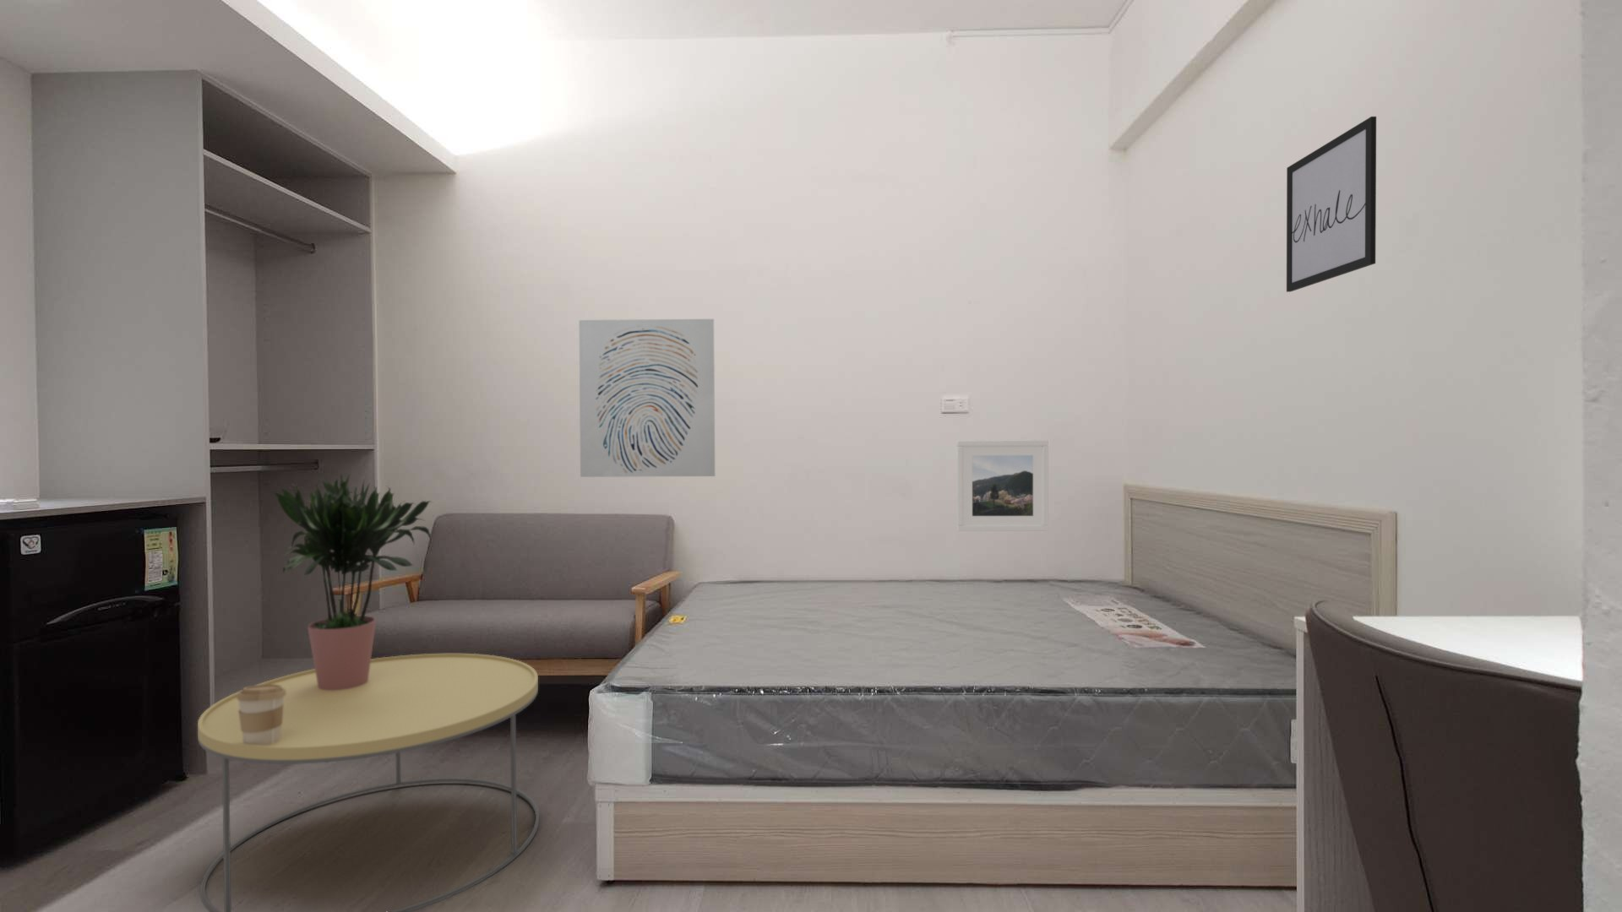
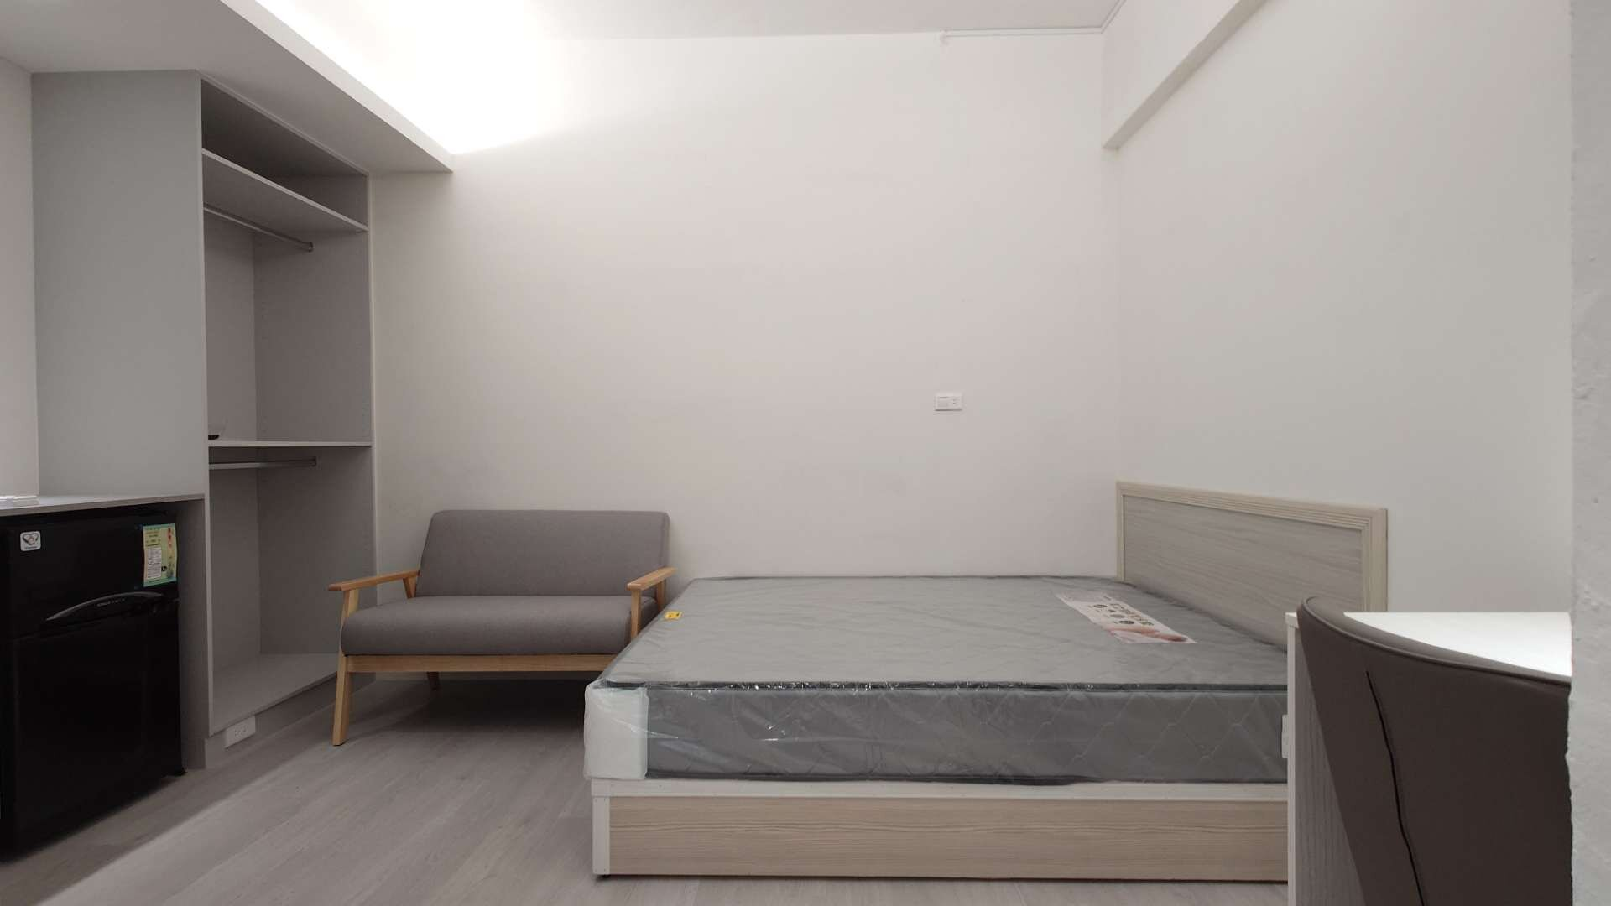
- coffee table [197,653,540,912]
- potted plant [274,473,433,690]
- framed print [956,439,1049,532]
- wall art [578,318,715,478]
- coffee cup [236,685,286,746]
- wall art [1286,116,1377,293]
